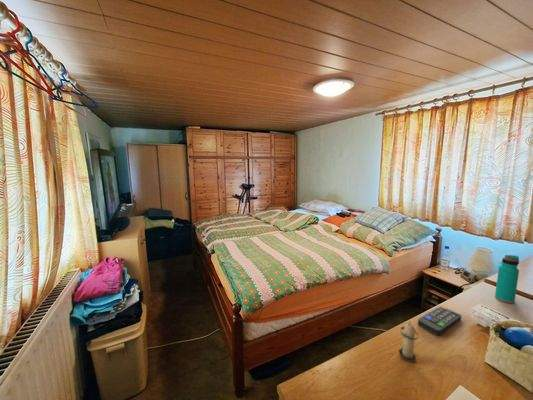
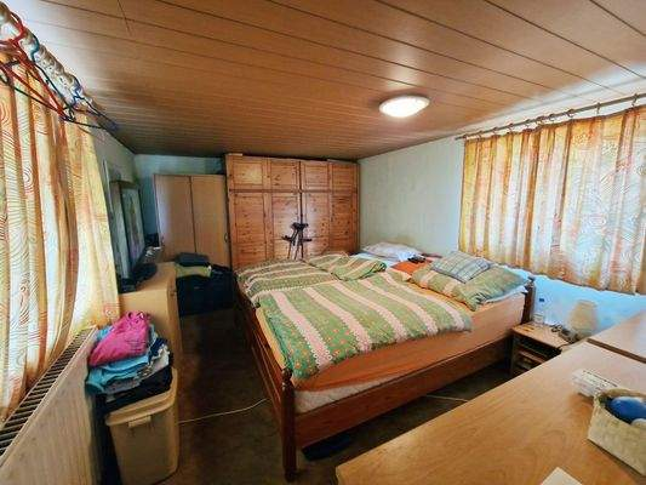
- candle [398,322,419,362]
- remote control [417,305,462,336]
- water bottle [494,254,520,304]
